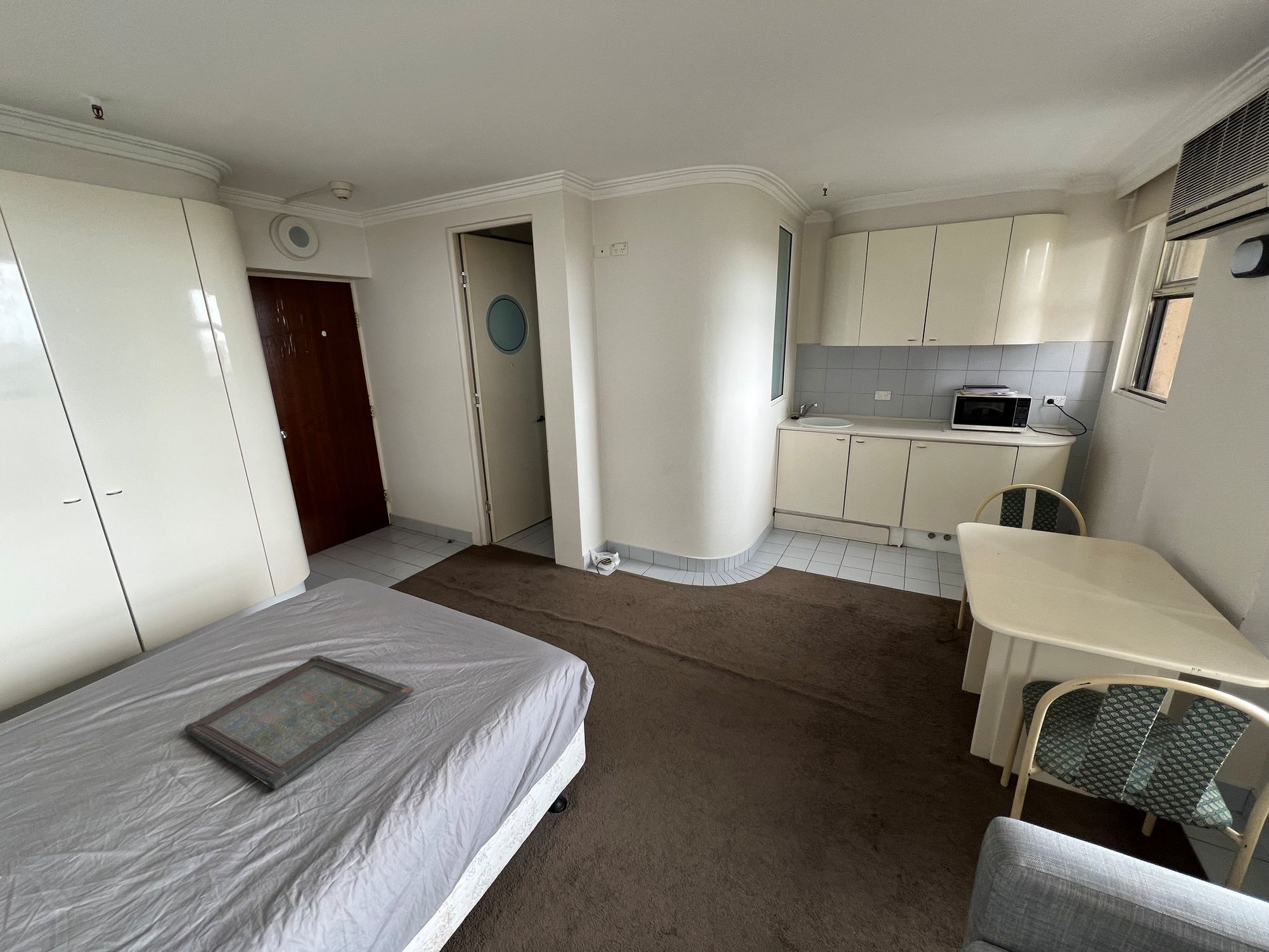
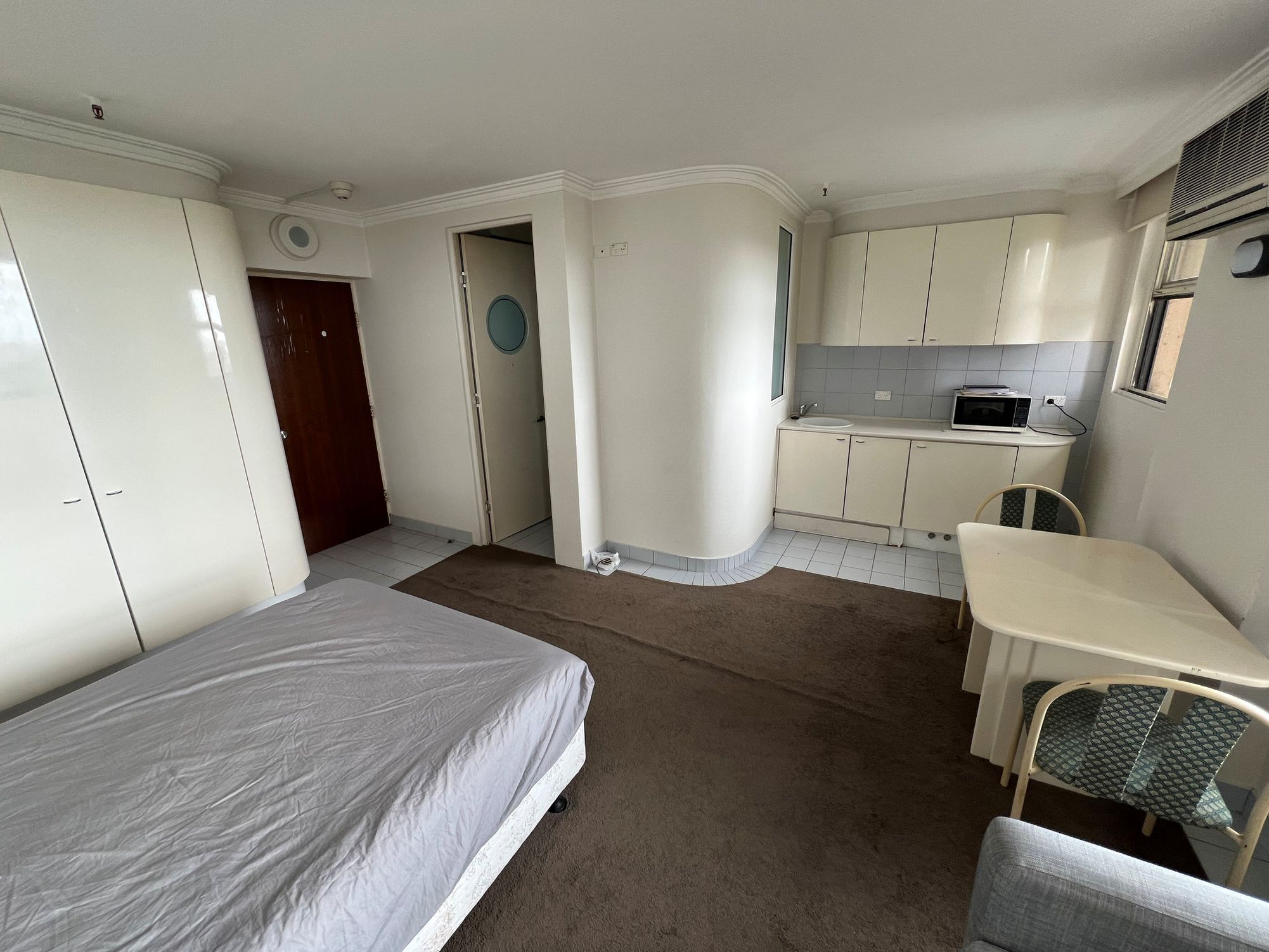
- serving tray [184,655,415,790]
